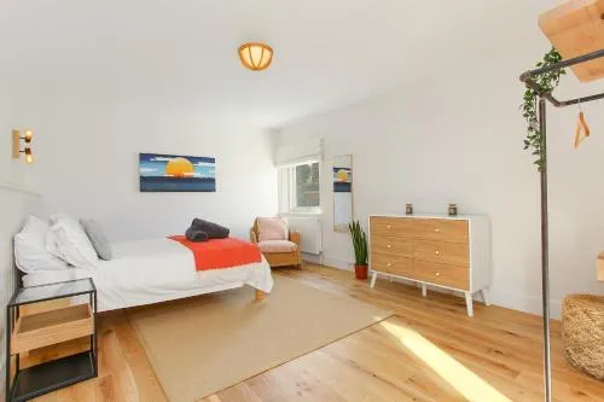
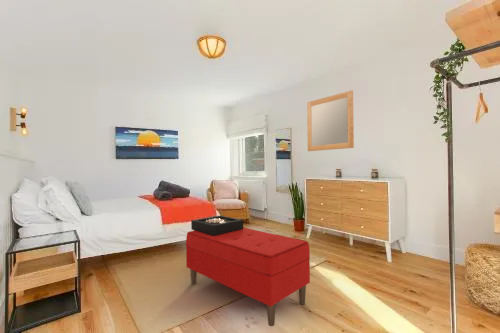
+ home mirror [306,89,355,152]
+ decorative box [190,215,244,236]
+ bench [185,227,311,327]
